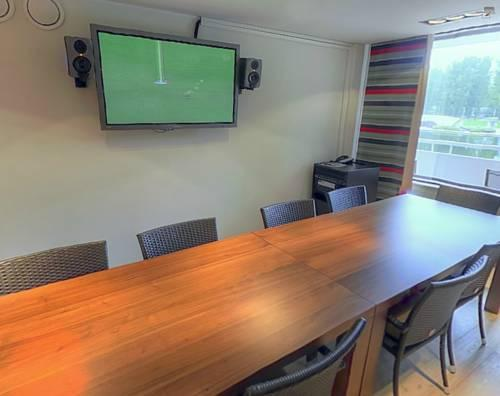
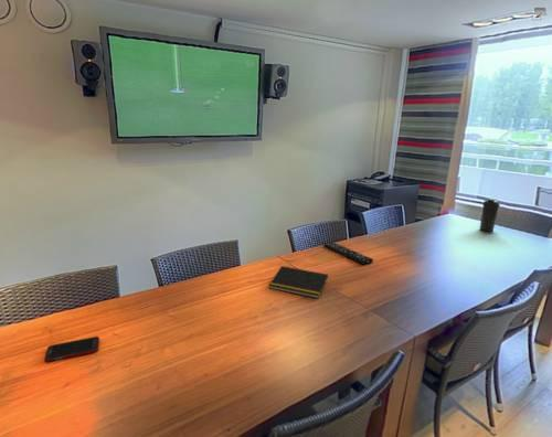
+ notepad [267,265,329,299]
+ remote control [322,242,374,266]
+ water bottle [479,198,501,233]
+ cell phone [43,335,100,363]
